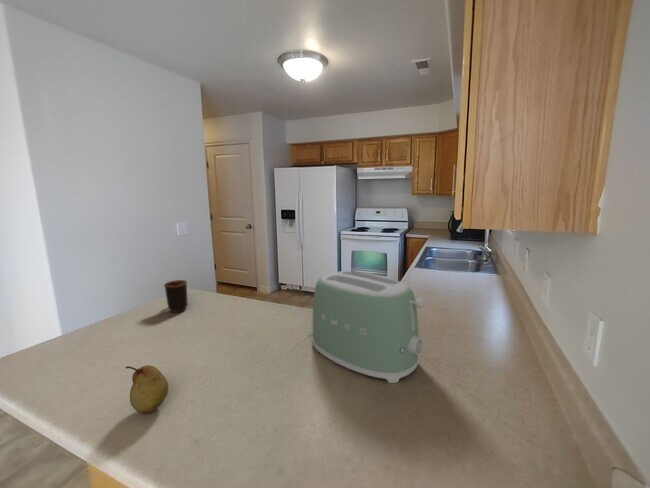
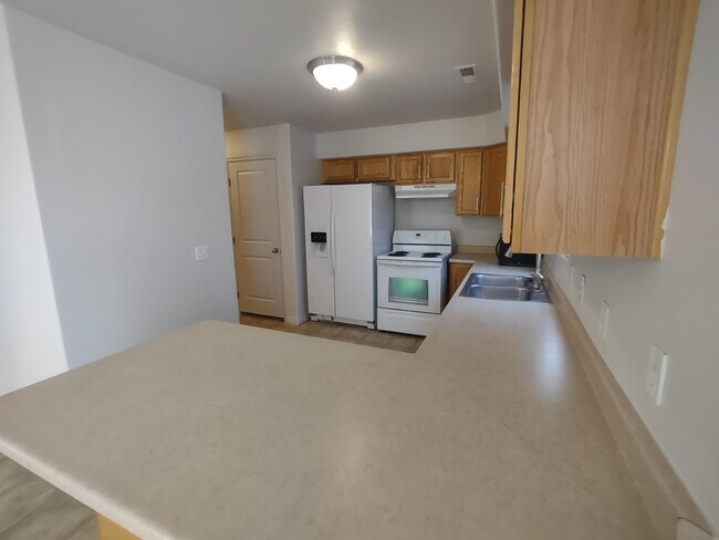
- mug [163,279,189,314]
- toaster [311,270,425,384]
- fruit [124,364,169,414]
